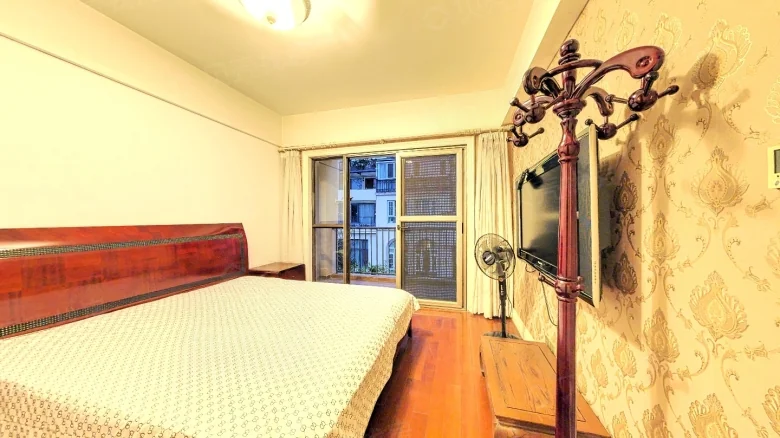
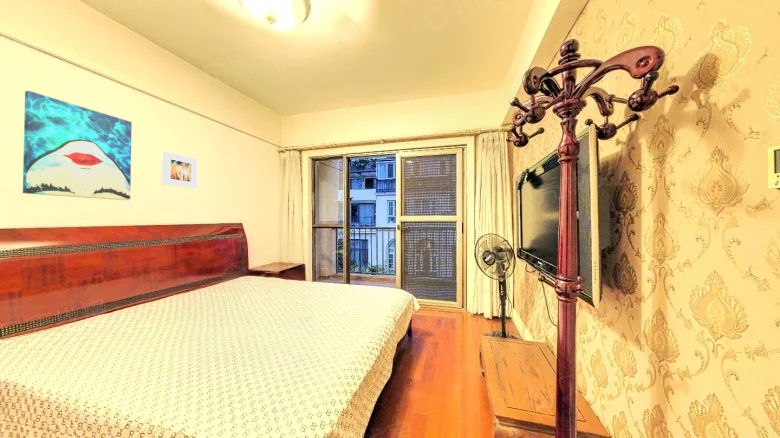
+ wall art [22,90,133,201]
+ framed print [161,150,198,190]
